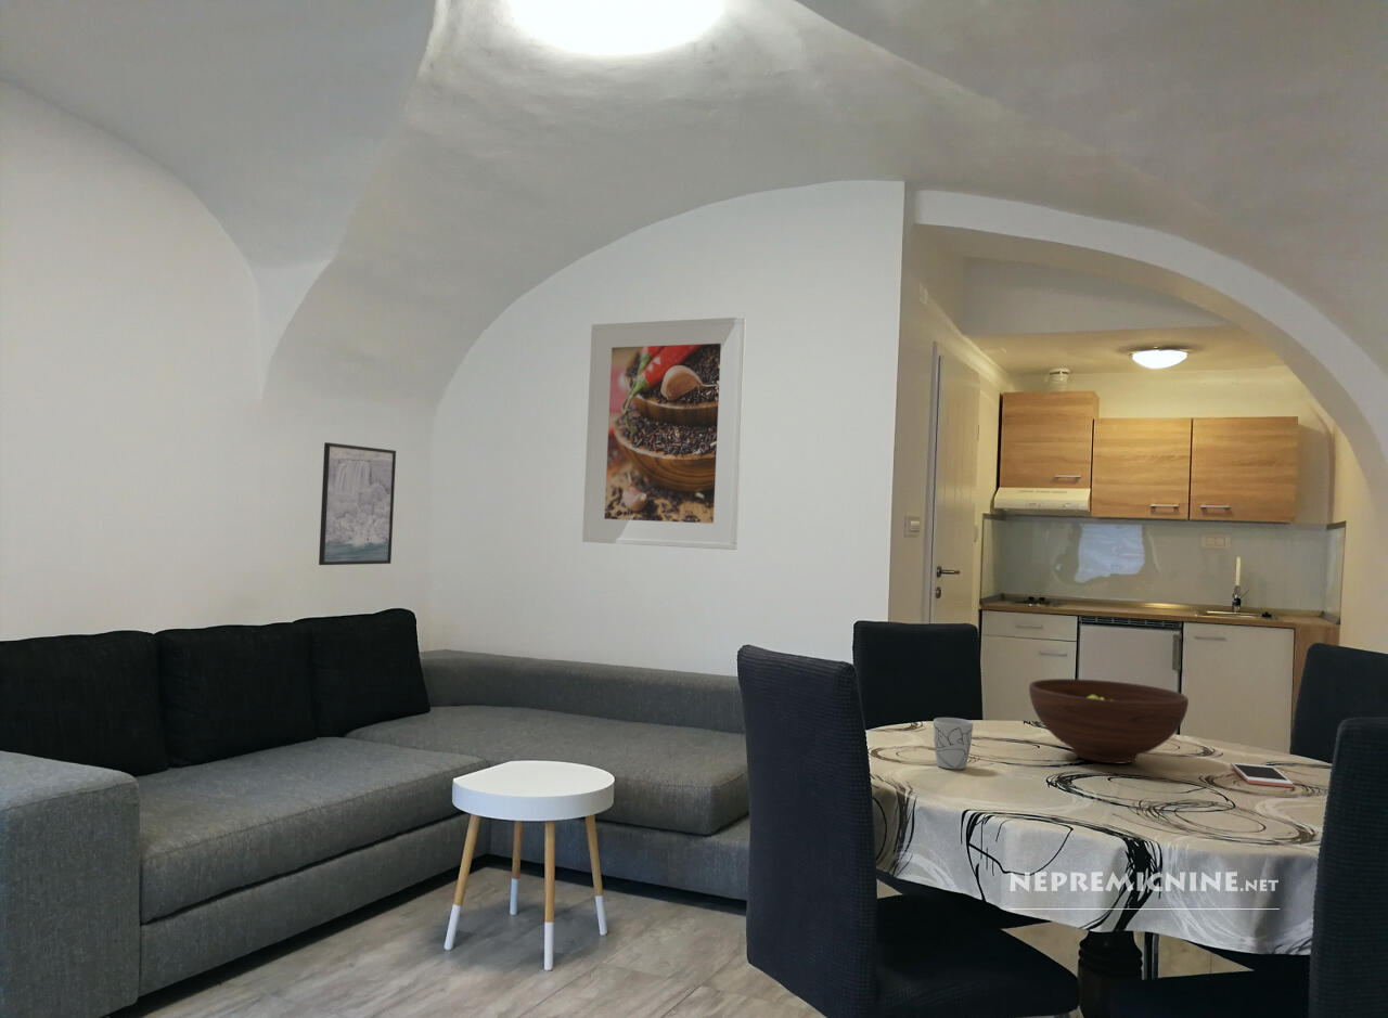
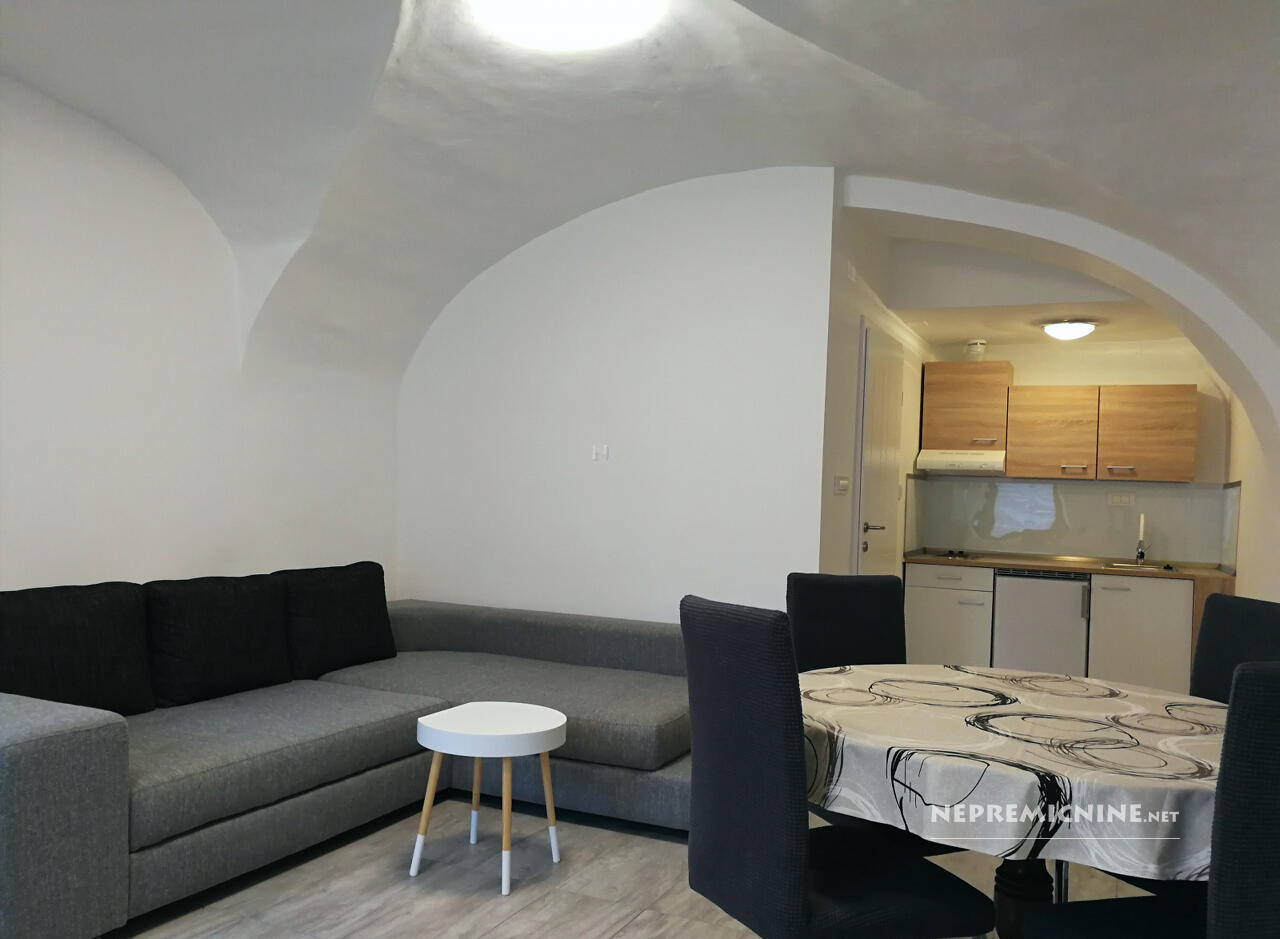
- fruit bowl [1028,678,1190,764]
- mug [933,717,974,770]
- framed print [581,317,747,551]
- cell phone [1230,762,1295,788]
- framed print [318,441,397,566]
